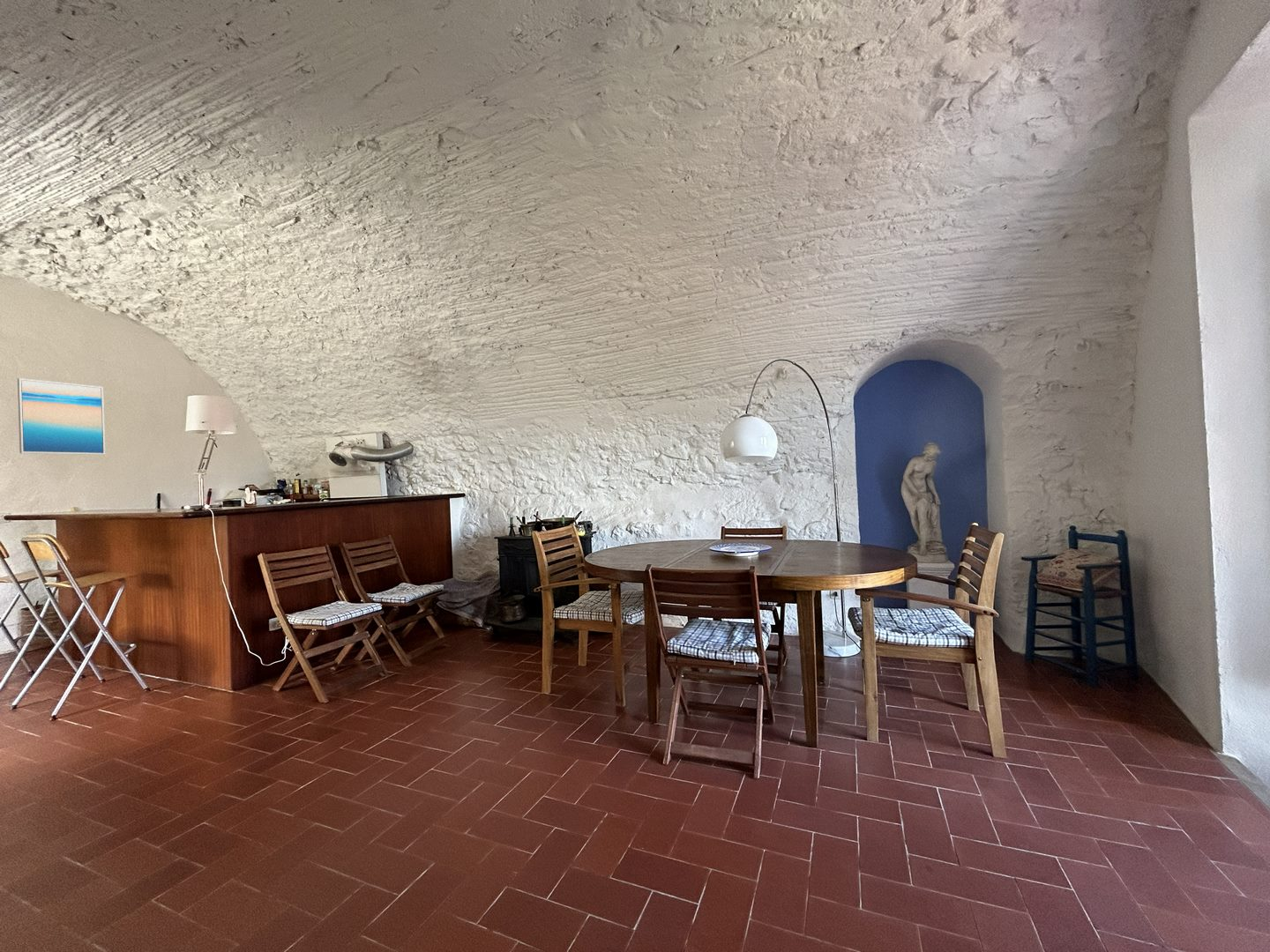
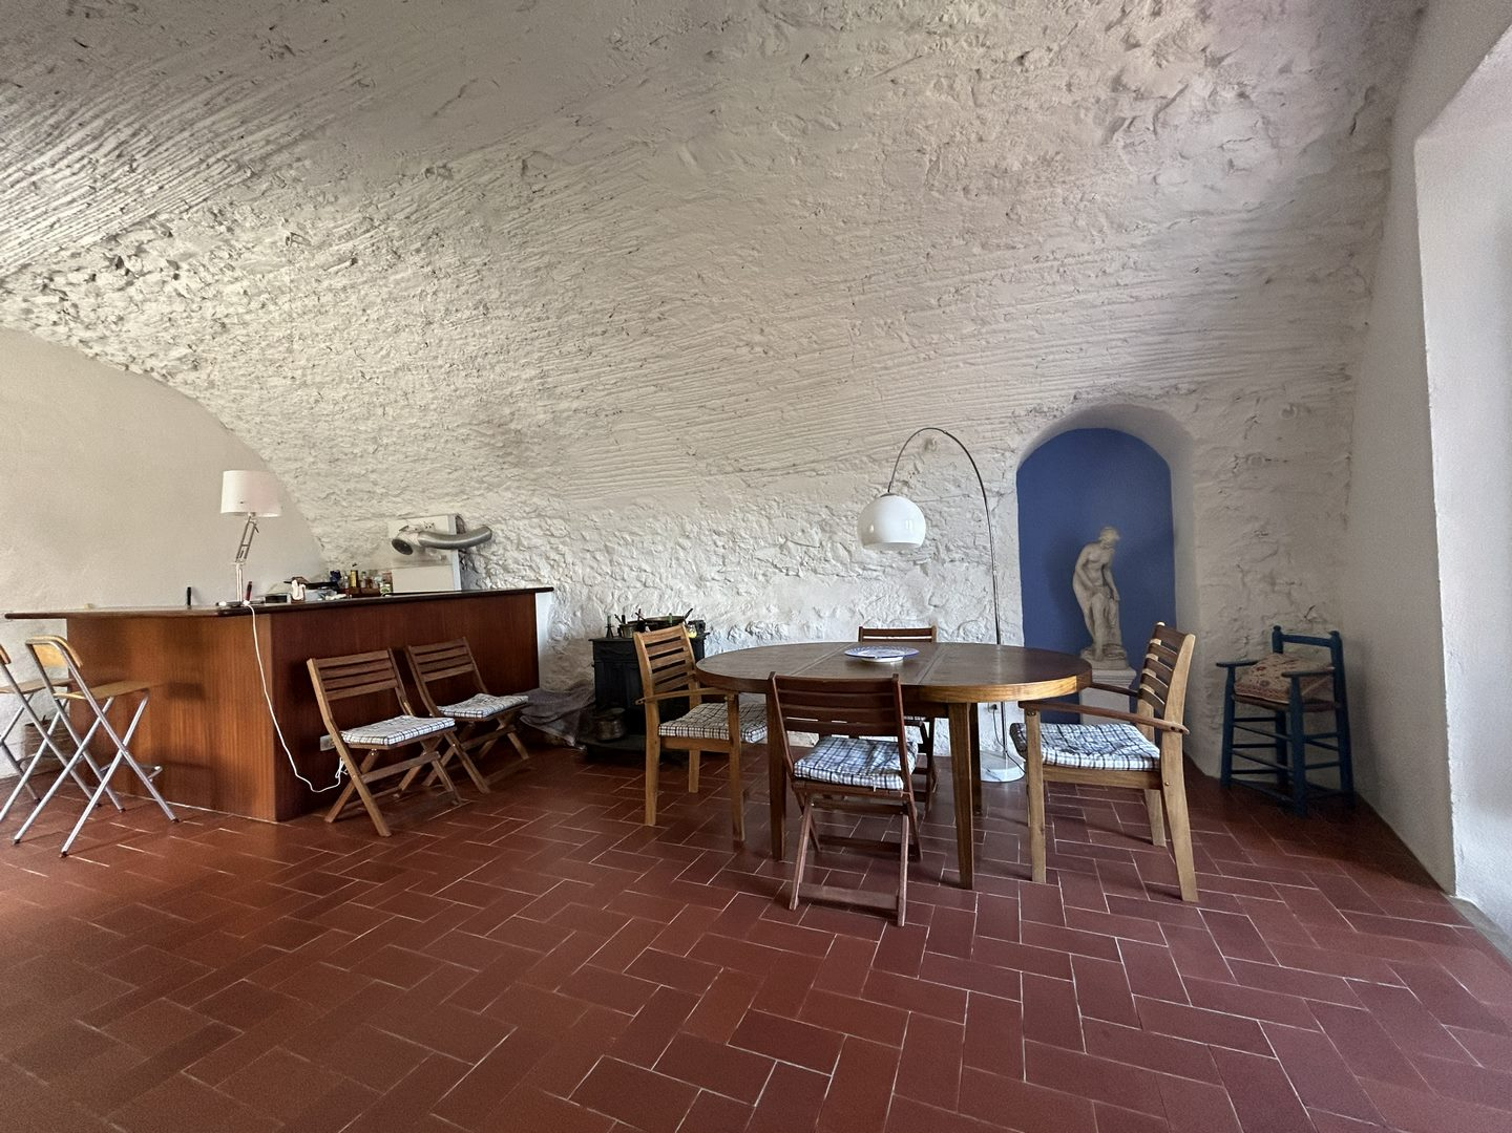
- wall art [17,377,106,456]
